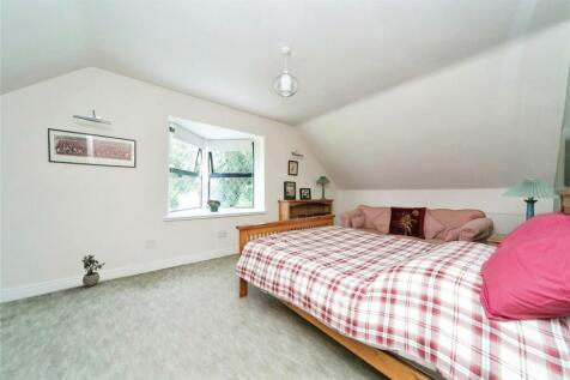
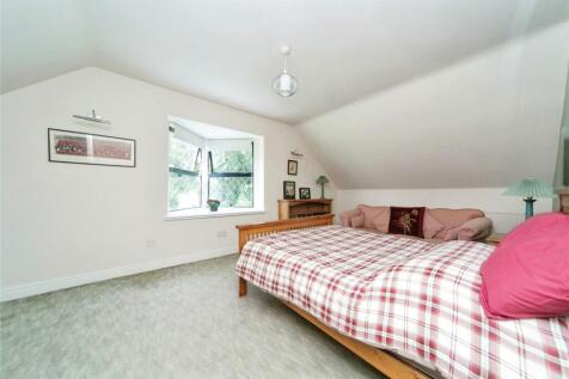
- potted plant [80,254,105,288]
